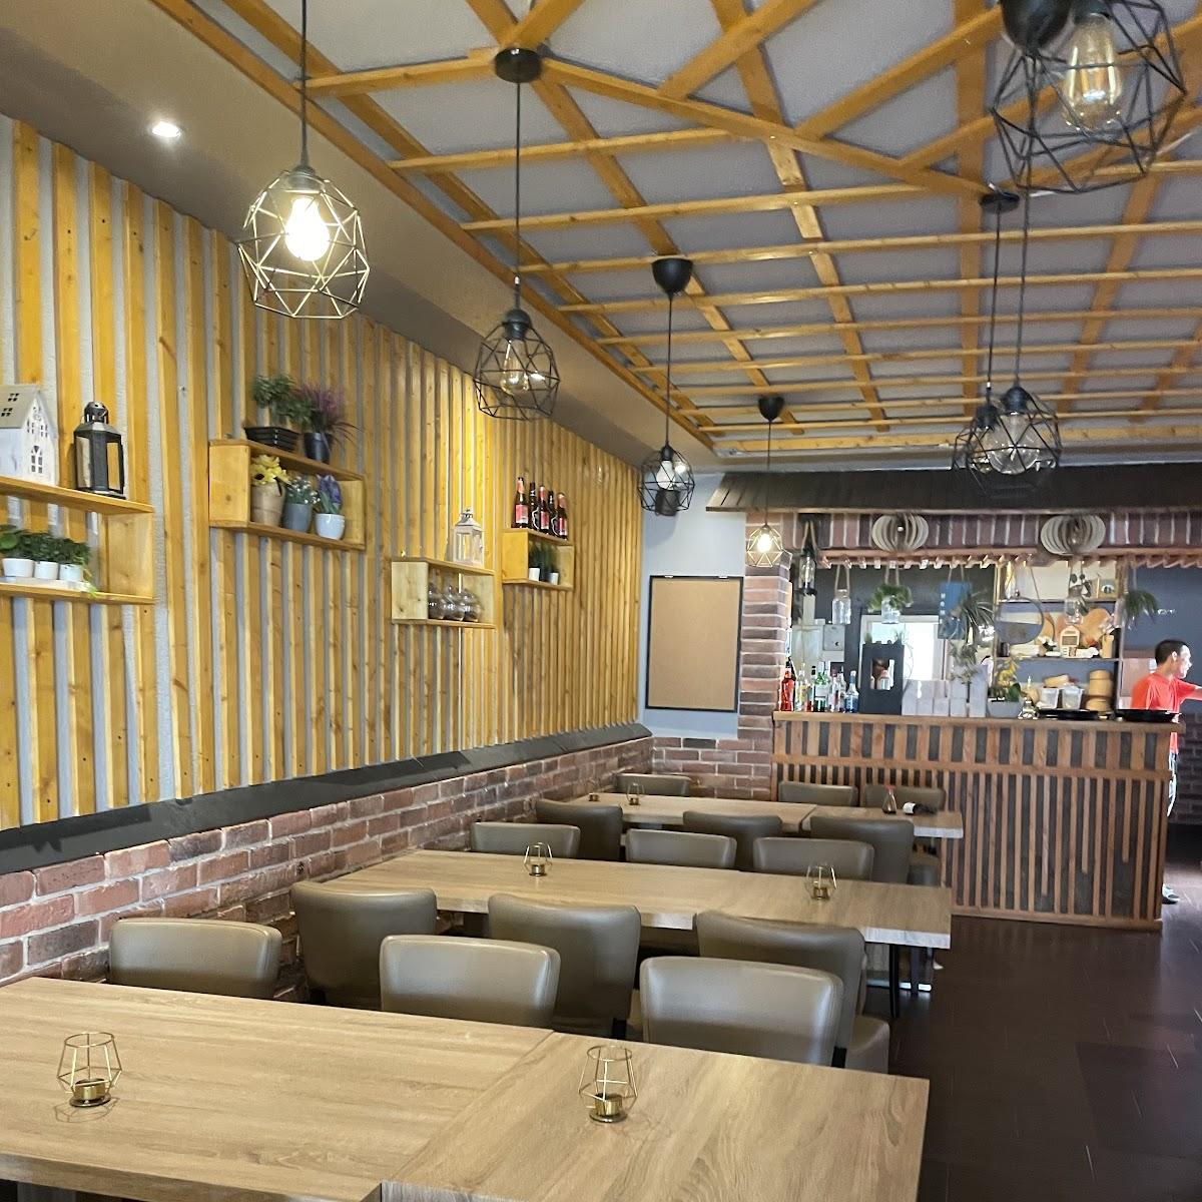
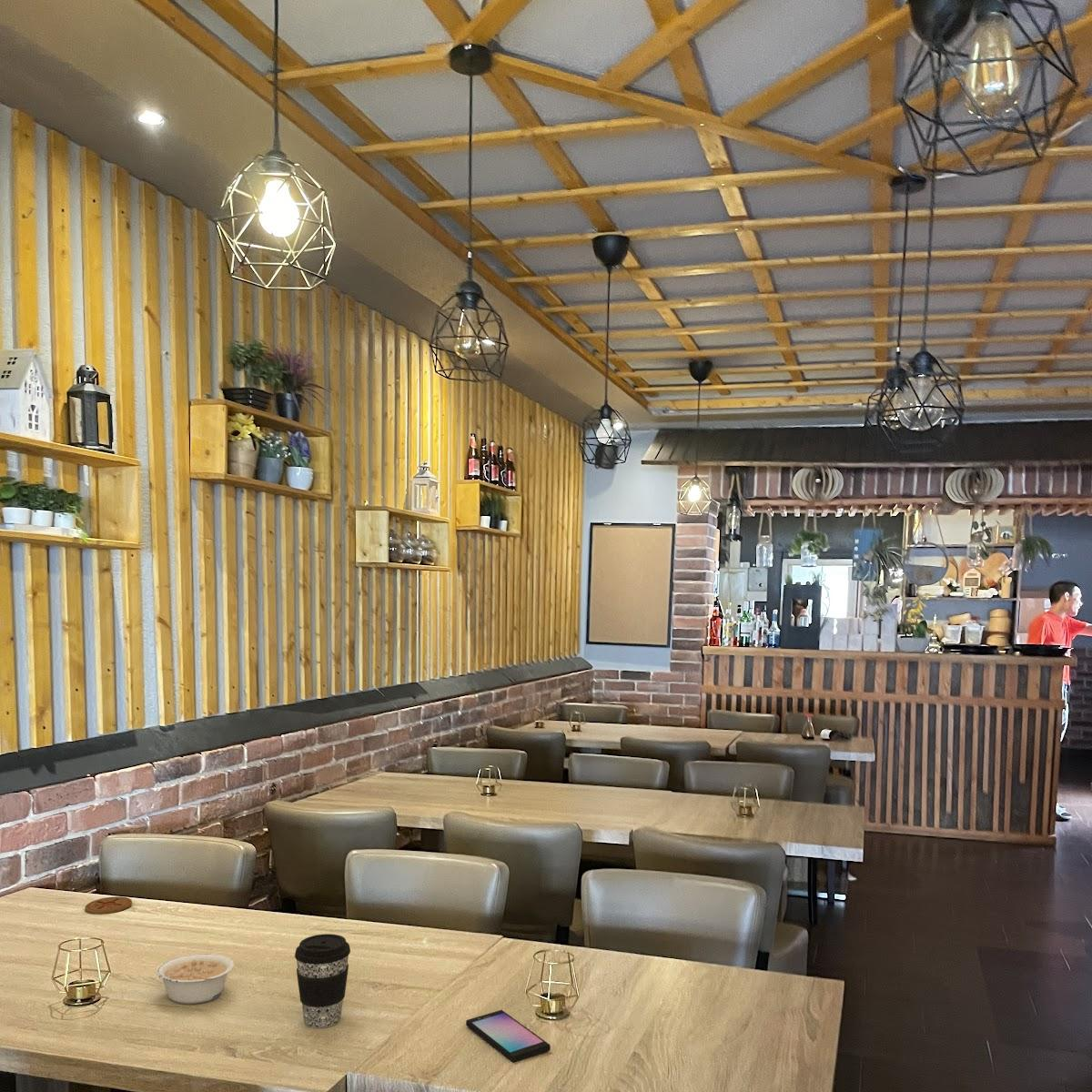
+ legume [156,953,235,1005]
+ coaster [85,895,133,915]
+ smartphone [465,1009,551,1063]
+ coffee cup [294,933,351,1028]
